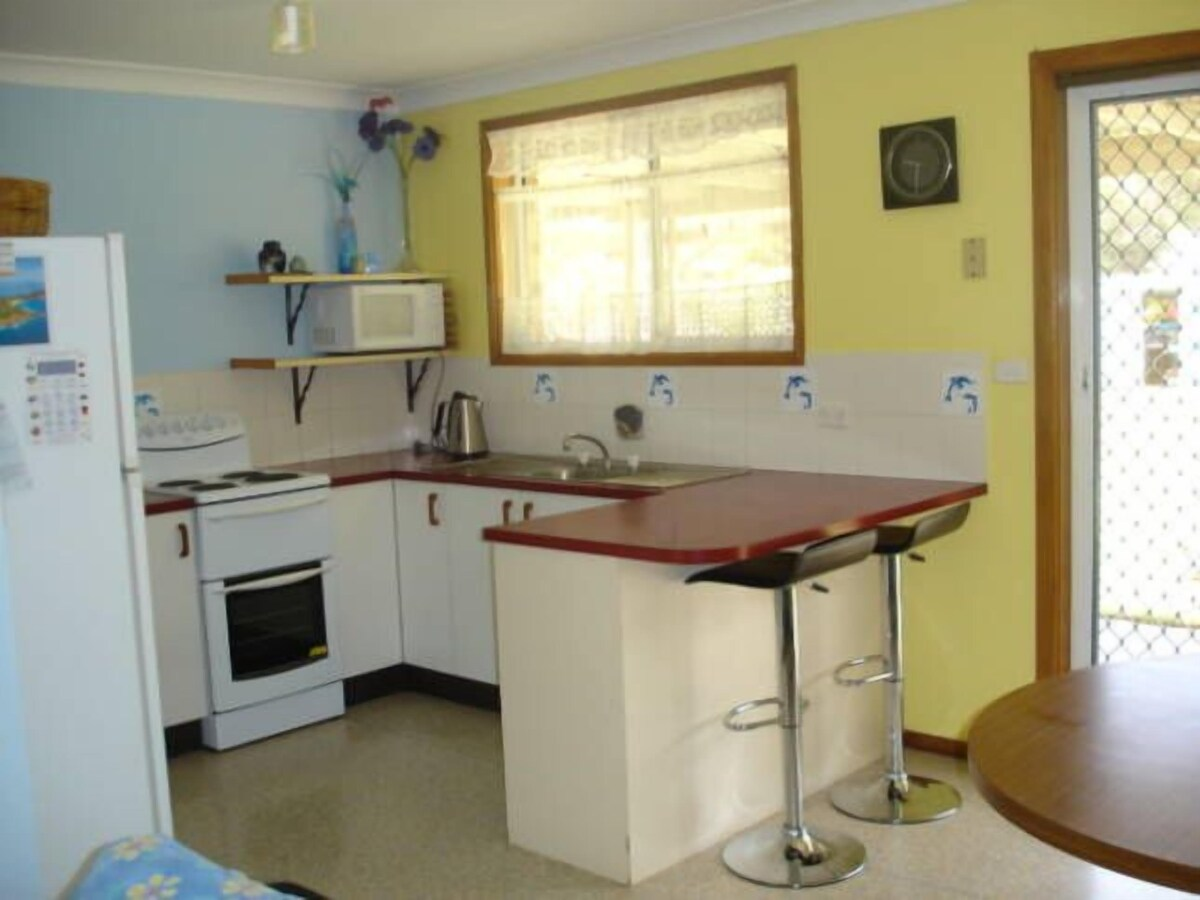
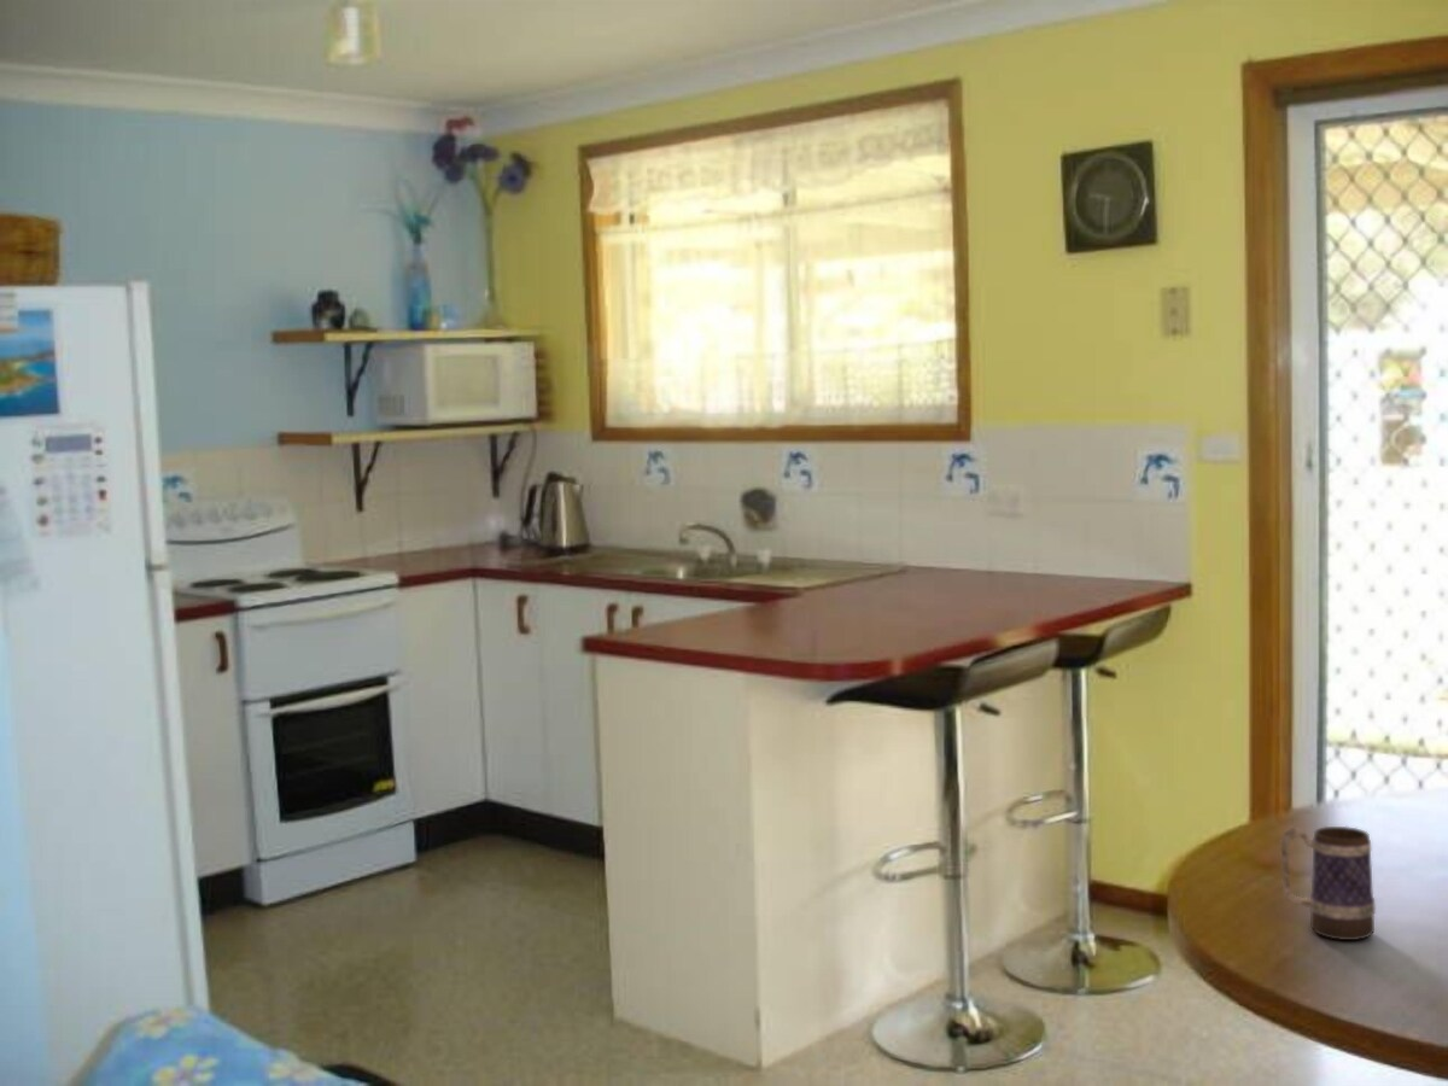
+ mug [1279,825,1377,941]
